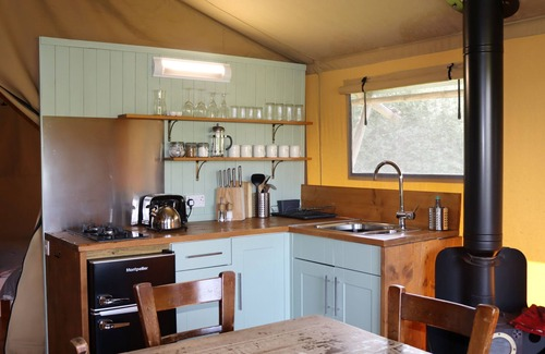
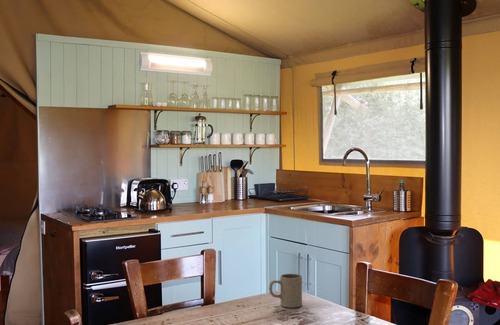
+ mug [268,273,303,309]
